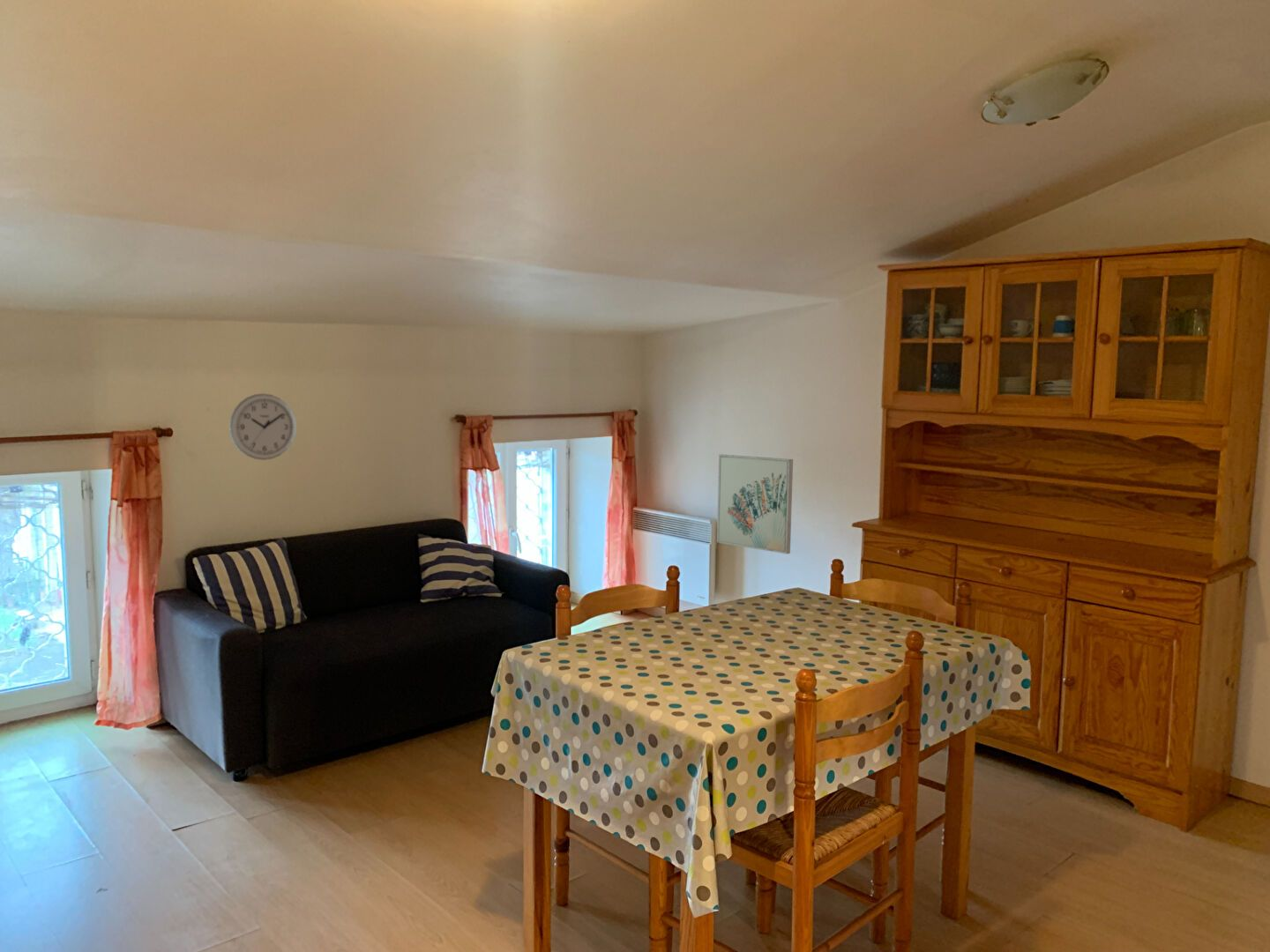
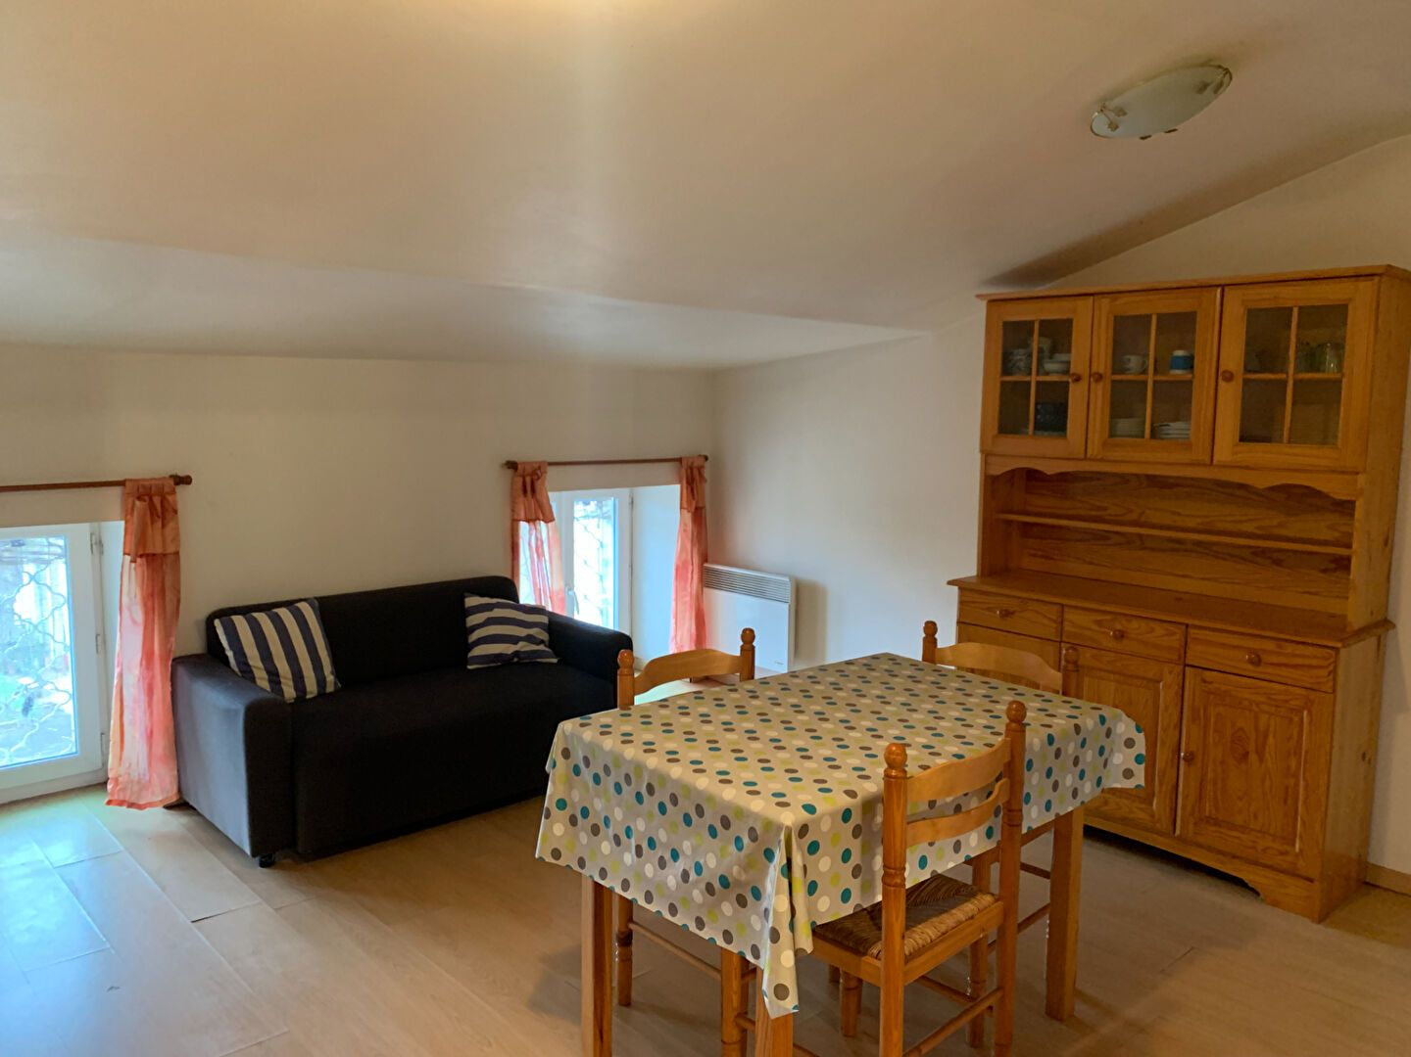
- wall art [716,454,794,554]
- wall clock [228,392,297,461]
